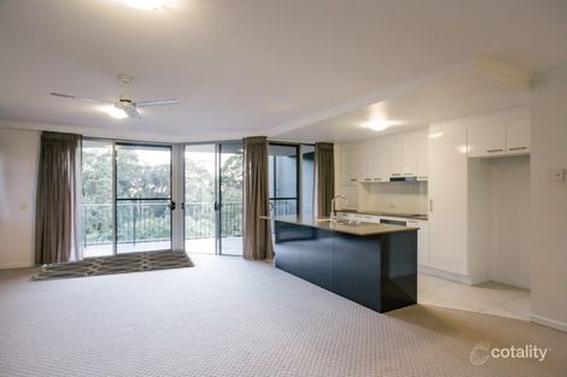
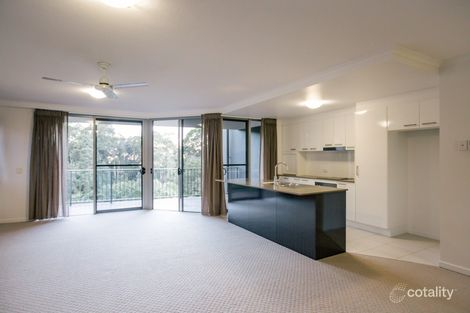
- rug [27,248,195,283]
